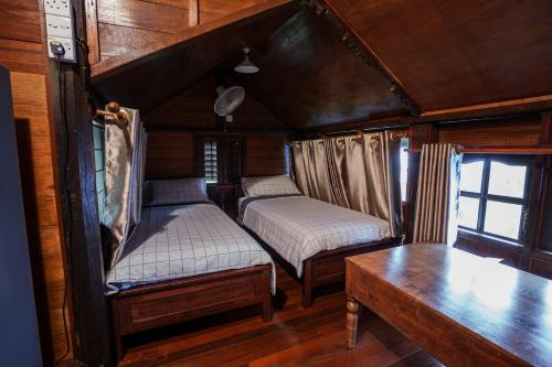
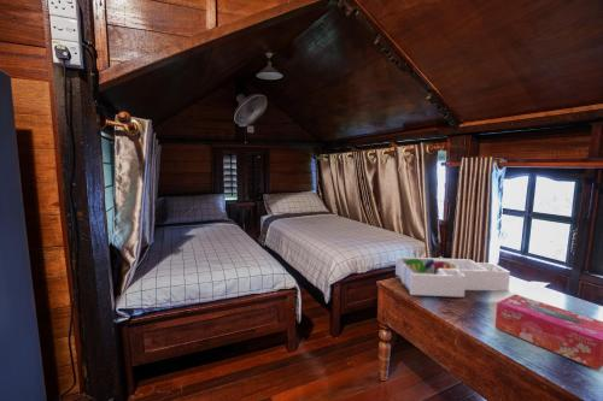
+ tissue box [494,293,603,372]
+ desk organizer [394,256,511,299]
